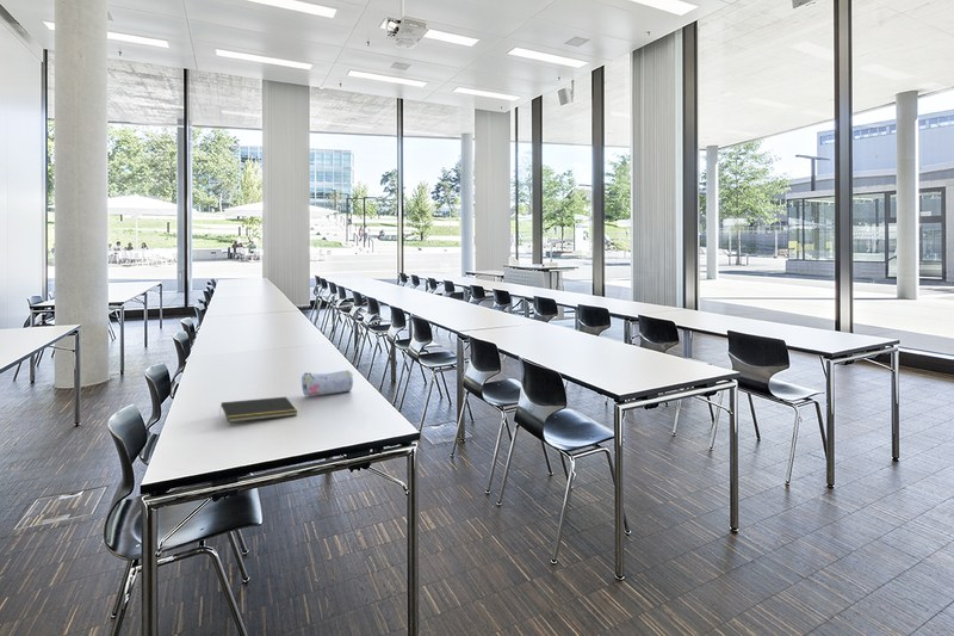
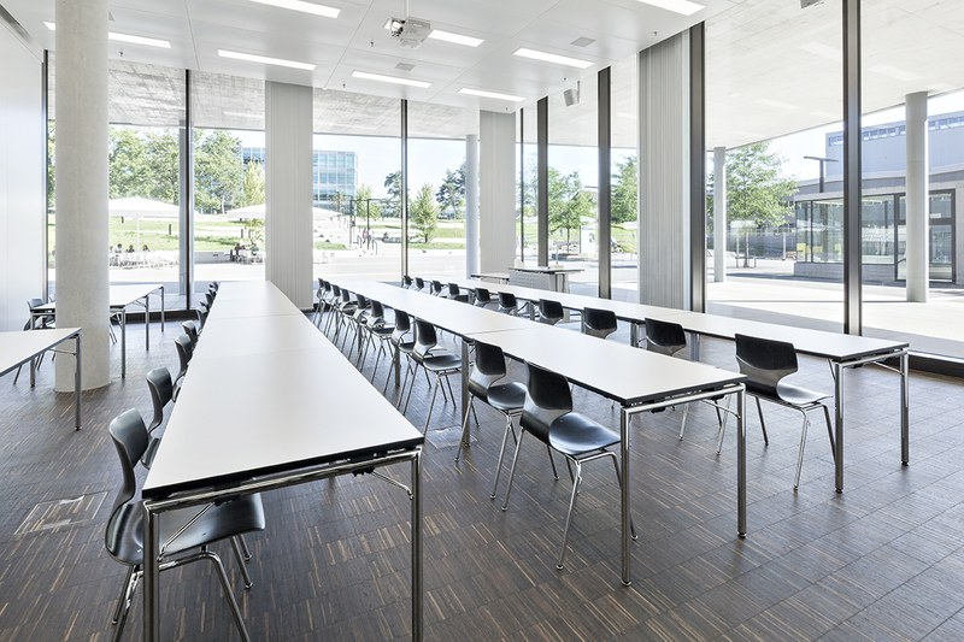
- pencil case [301,369,354,396]
- notepad [218,396,298,424]
